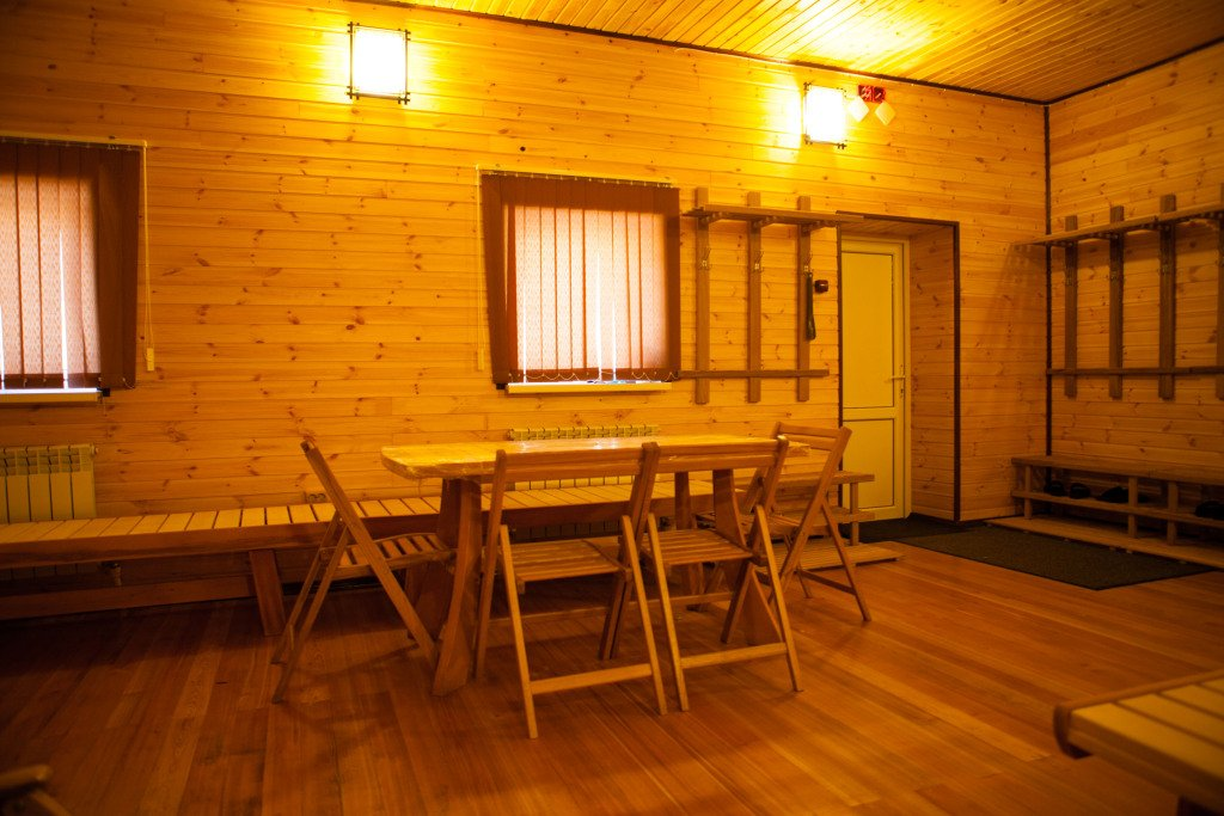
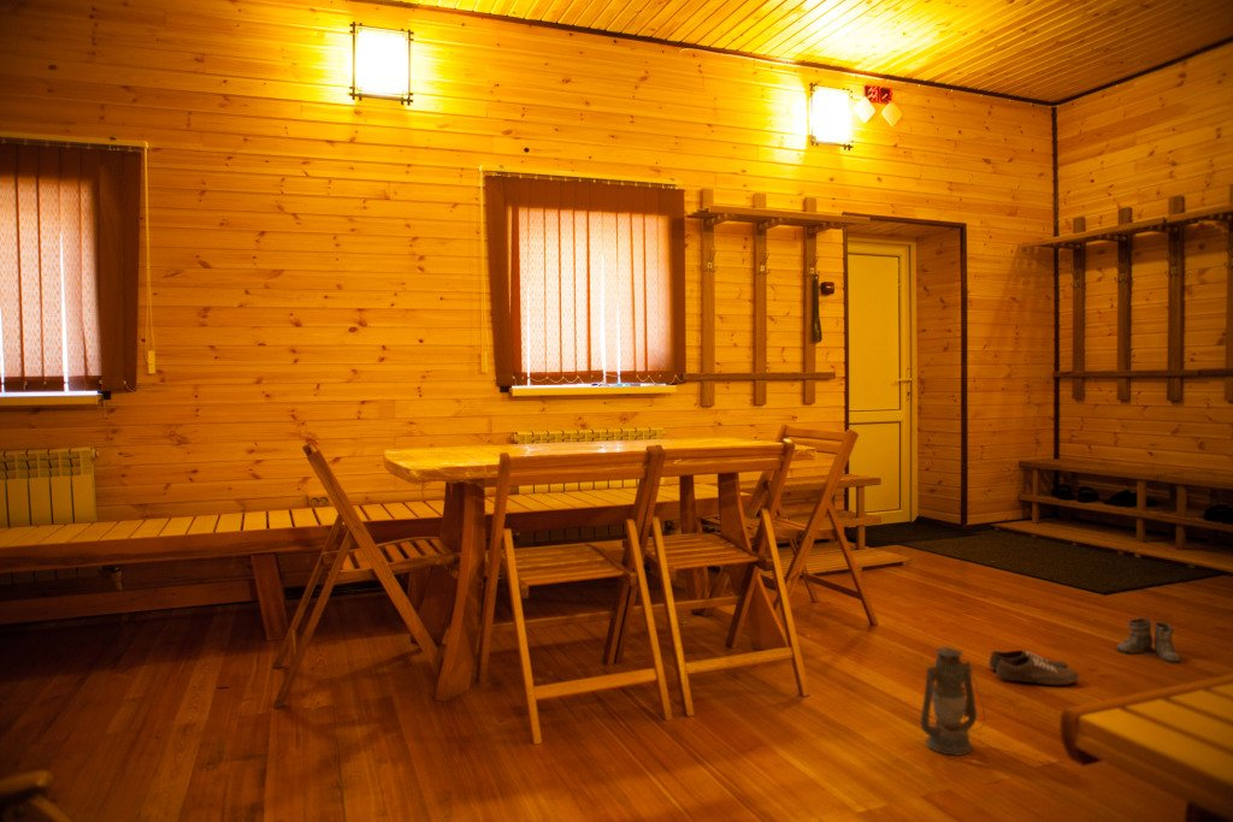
+ shoe [989,649,1080,686]
+ lantern [920,645,986,757]
+ boots [1116,616,1181,664]
